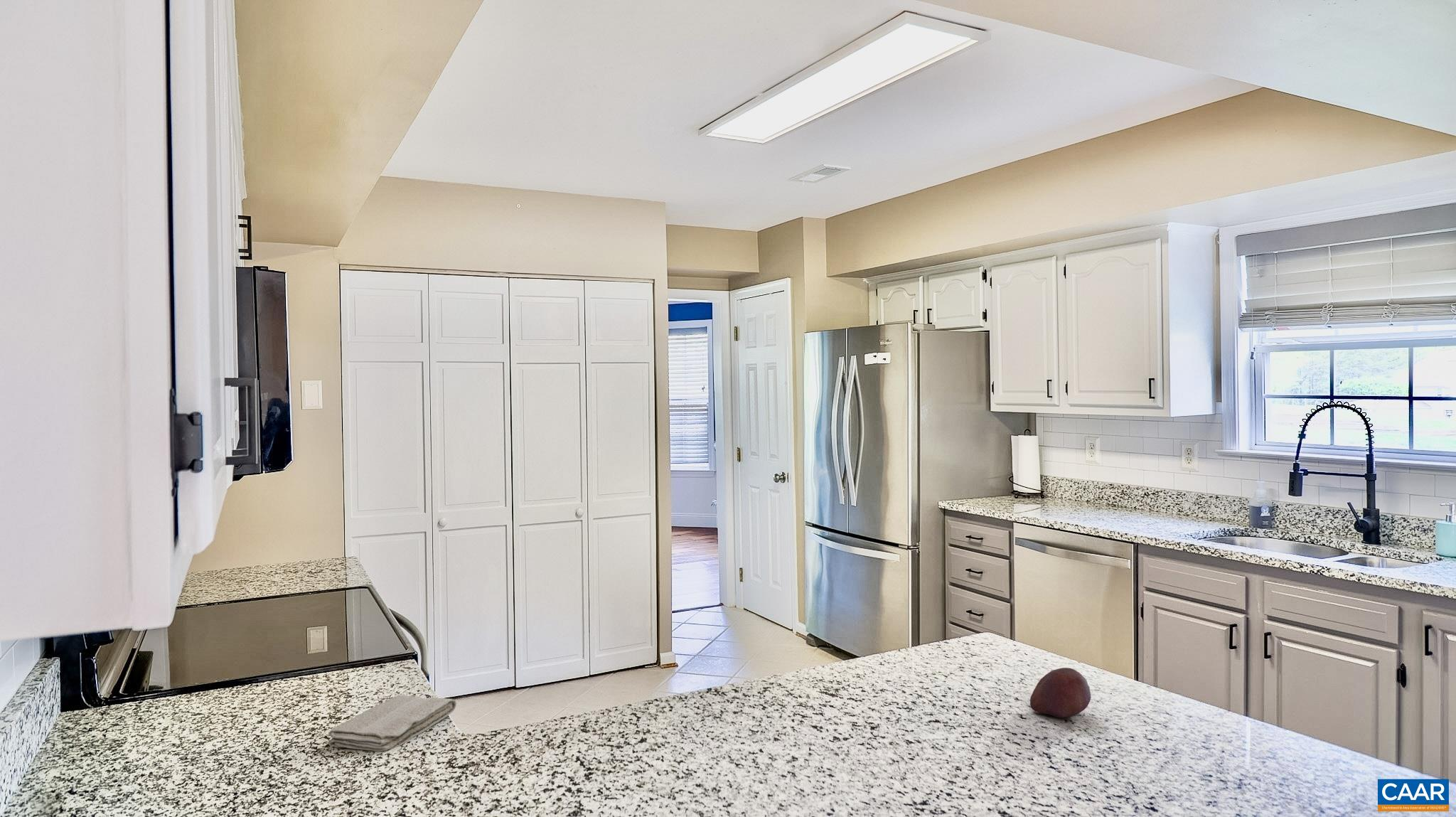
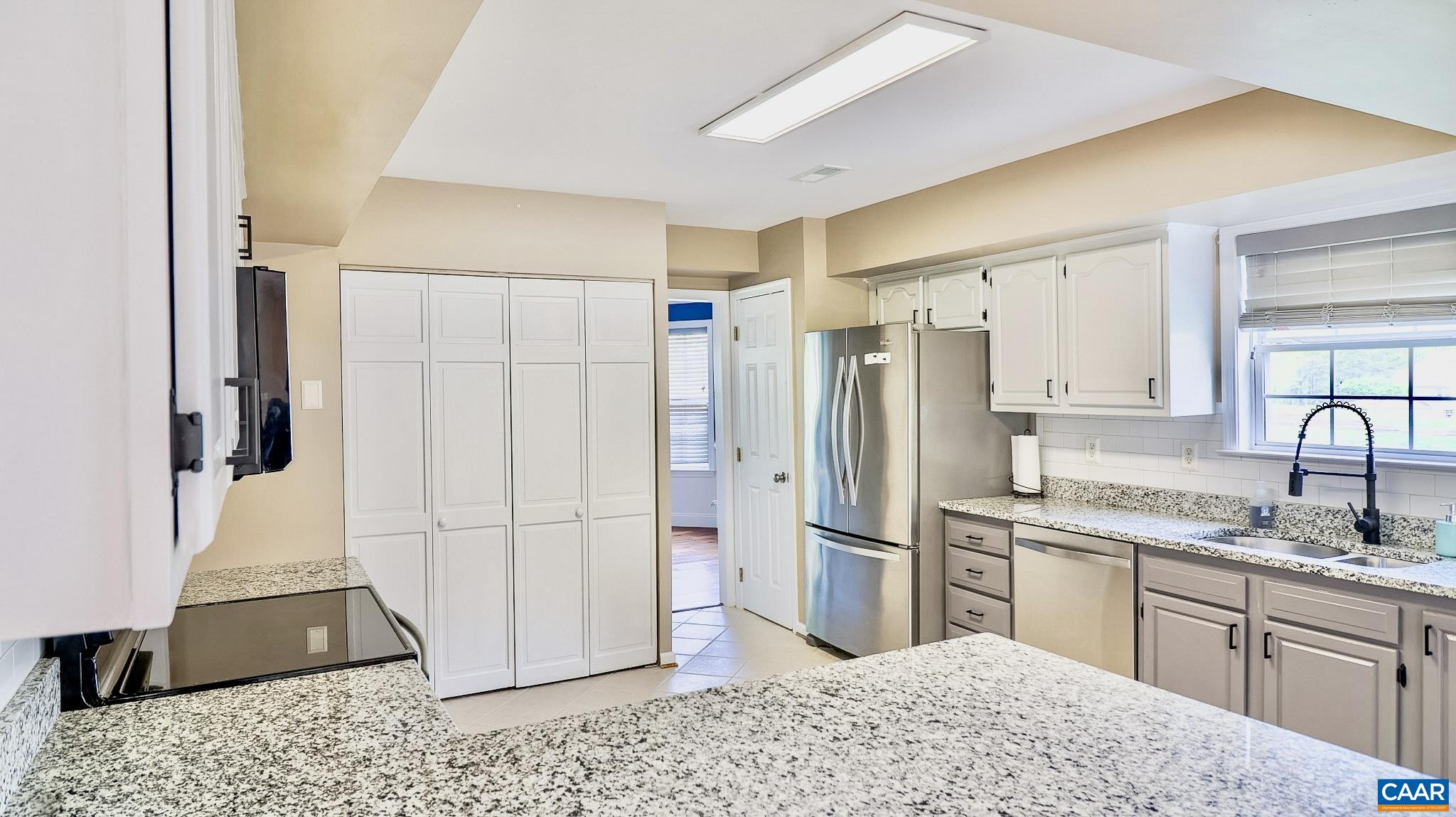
- washcloth [328,695,457,752]
- apple [1029,667,1091,718]
